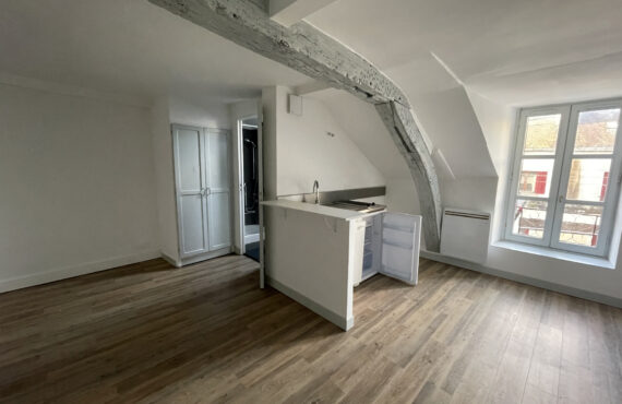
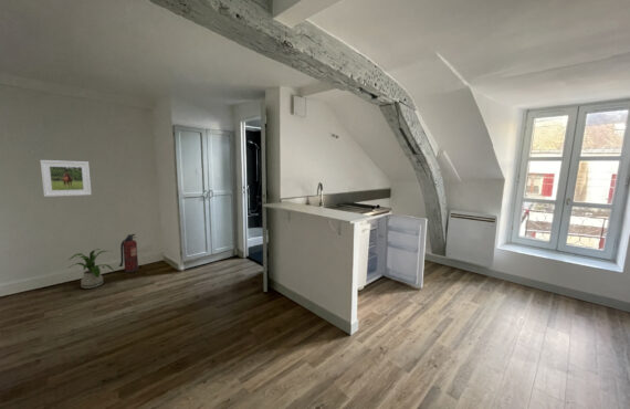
+ fire extinguisher [118,233,139,274]
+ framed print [40,159,93,198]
+ house plant [66,248,115,290]
